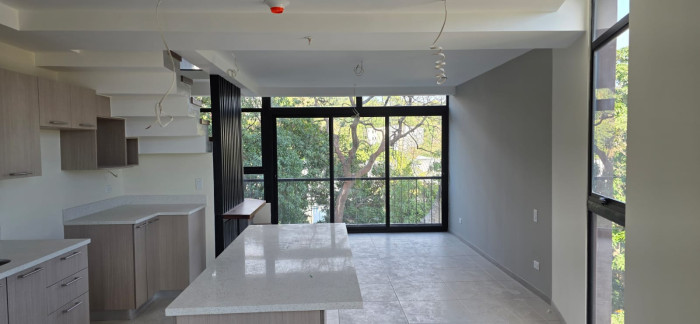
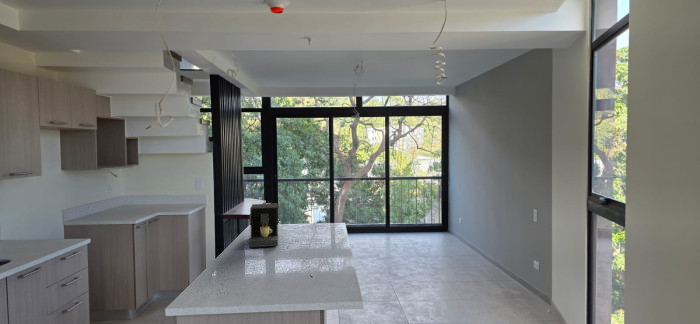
+ coffee maker [248,202,279,248]
